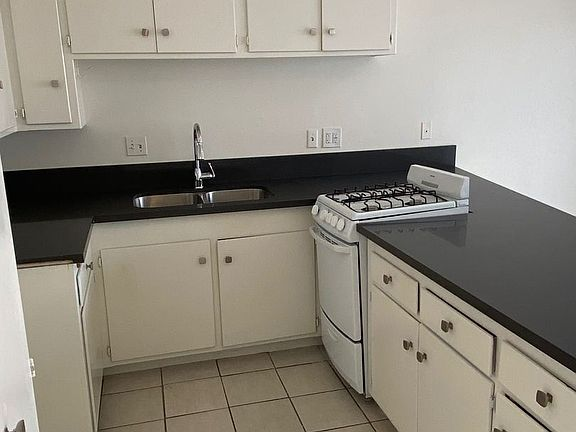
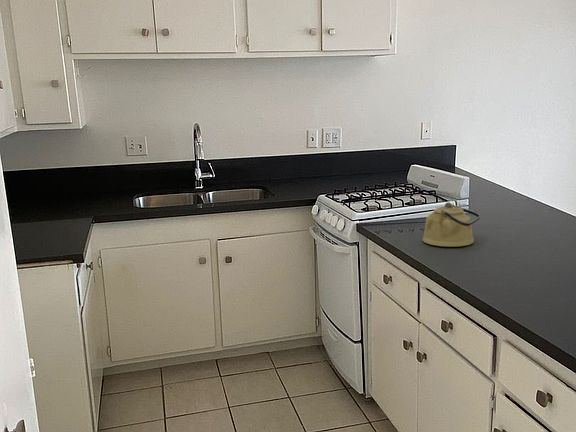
+ kettle [422,201,481,248]
